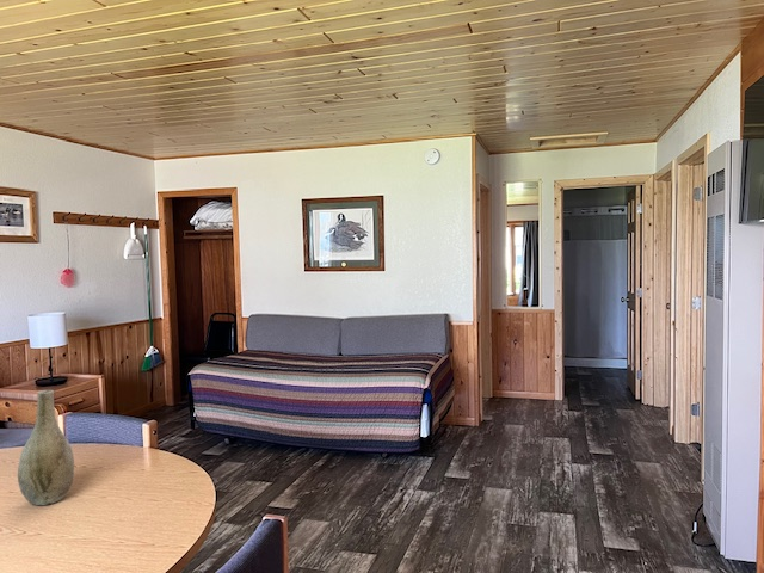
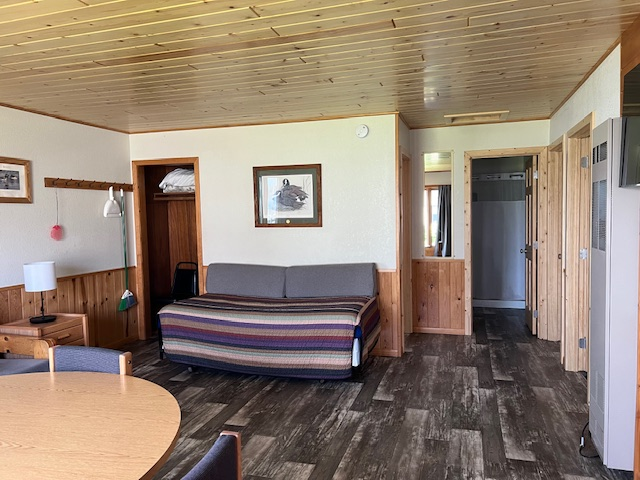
- vase [17,389,75,506]
